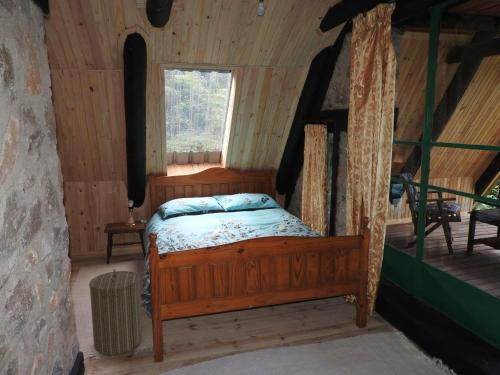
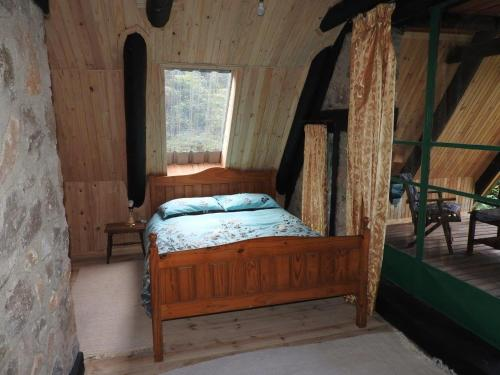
- laundry hamper [88,268,143,356]
